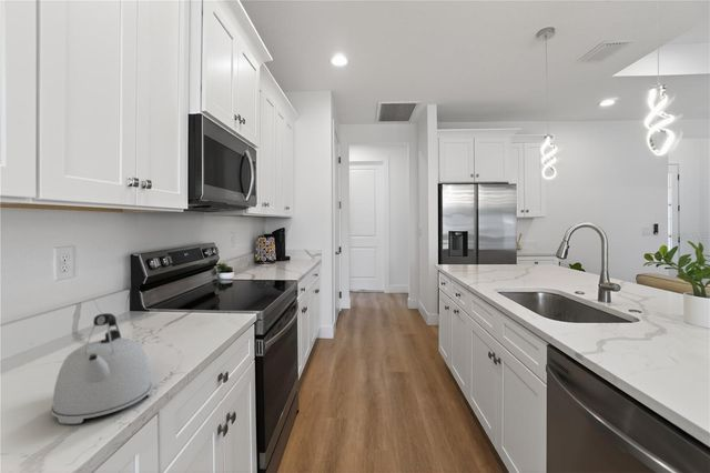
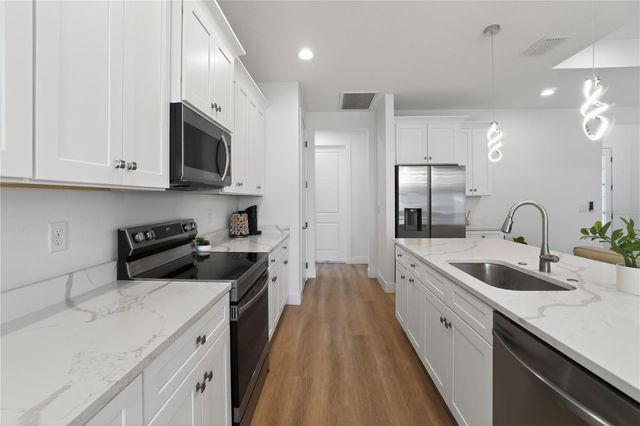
- kettle [50,312,153,425]
